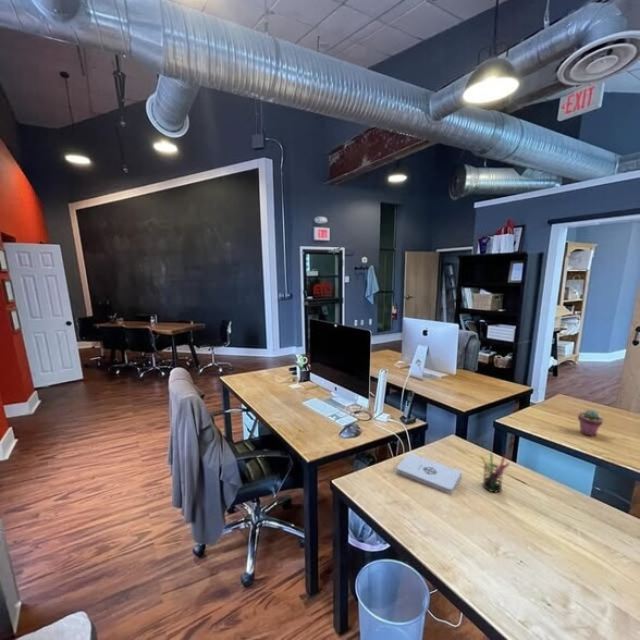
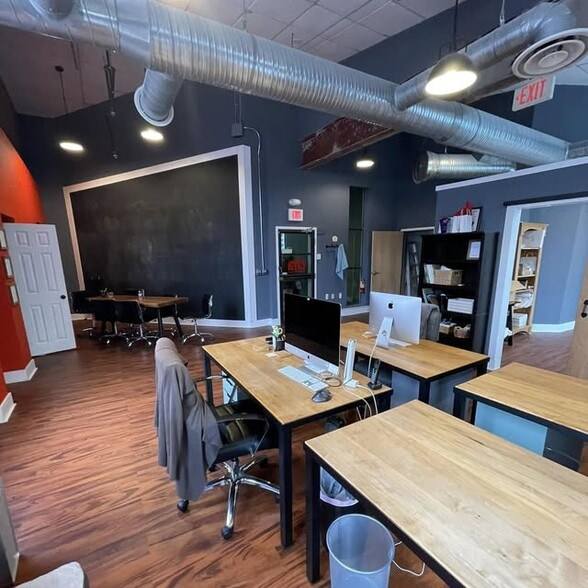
- pen holder [480,453,510,493]
- notepad [396,452,463,494]
- potted succulent [577,408,604,438]
